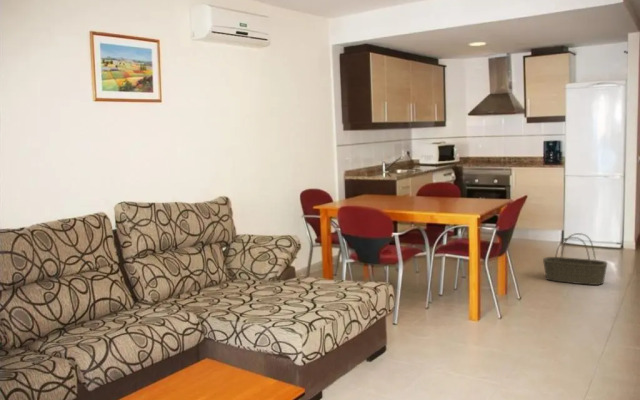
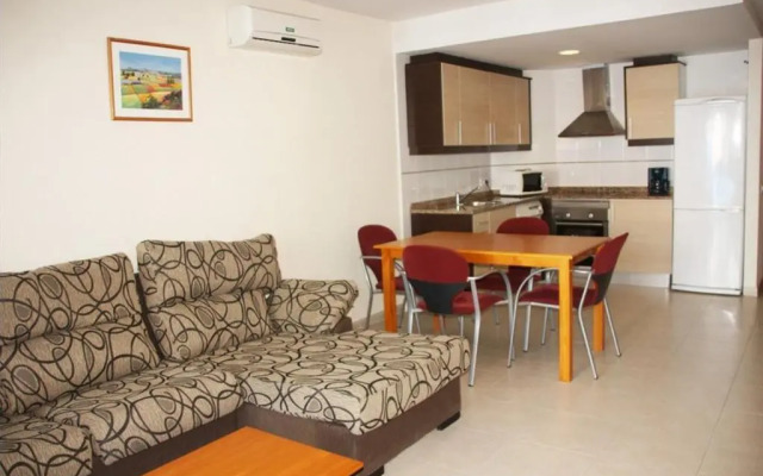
- basket [542,232,608,286]
